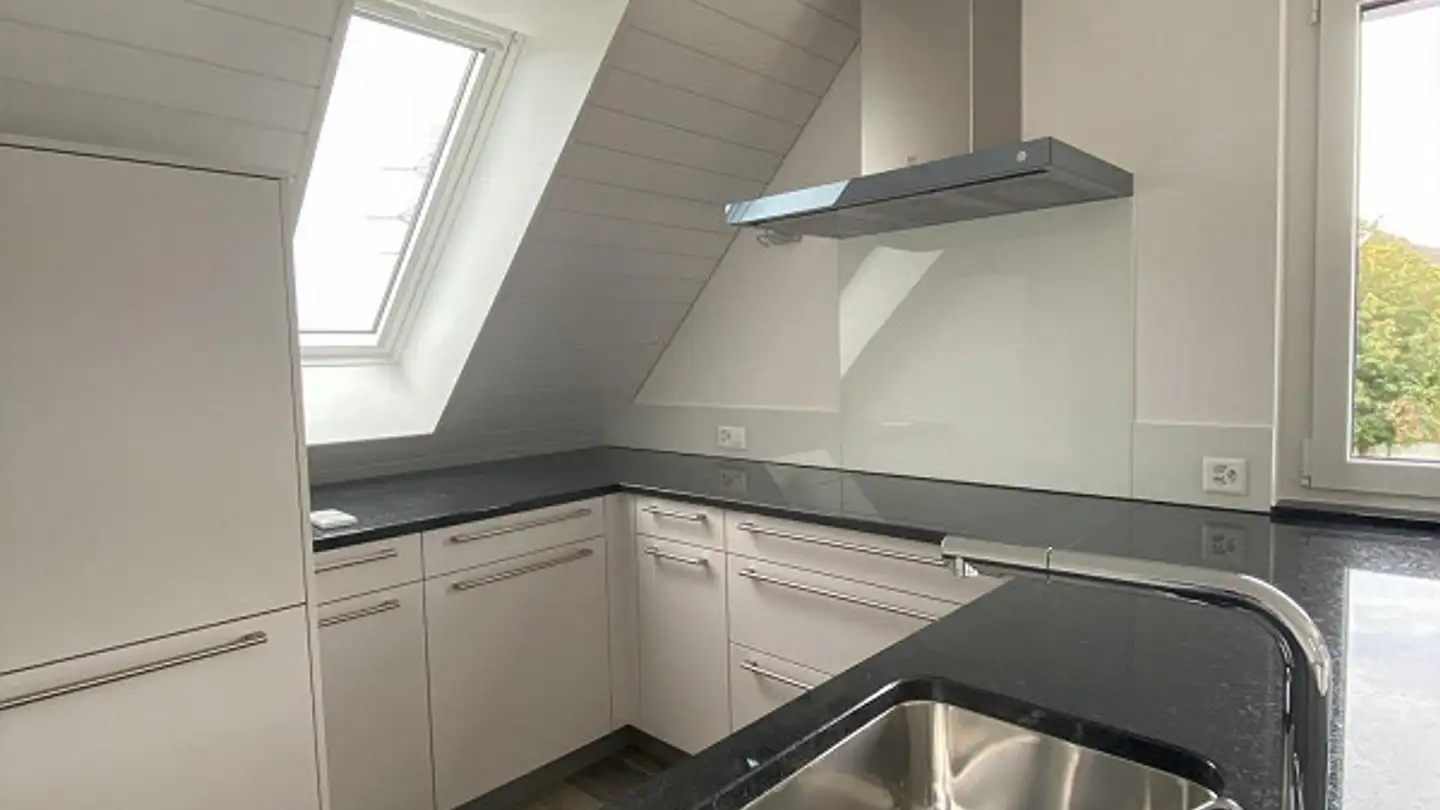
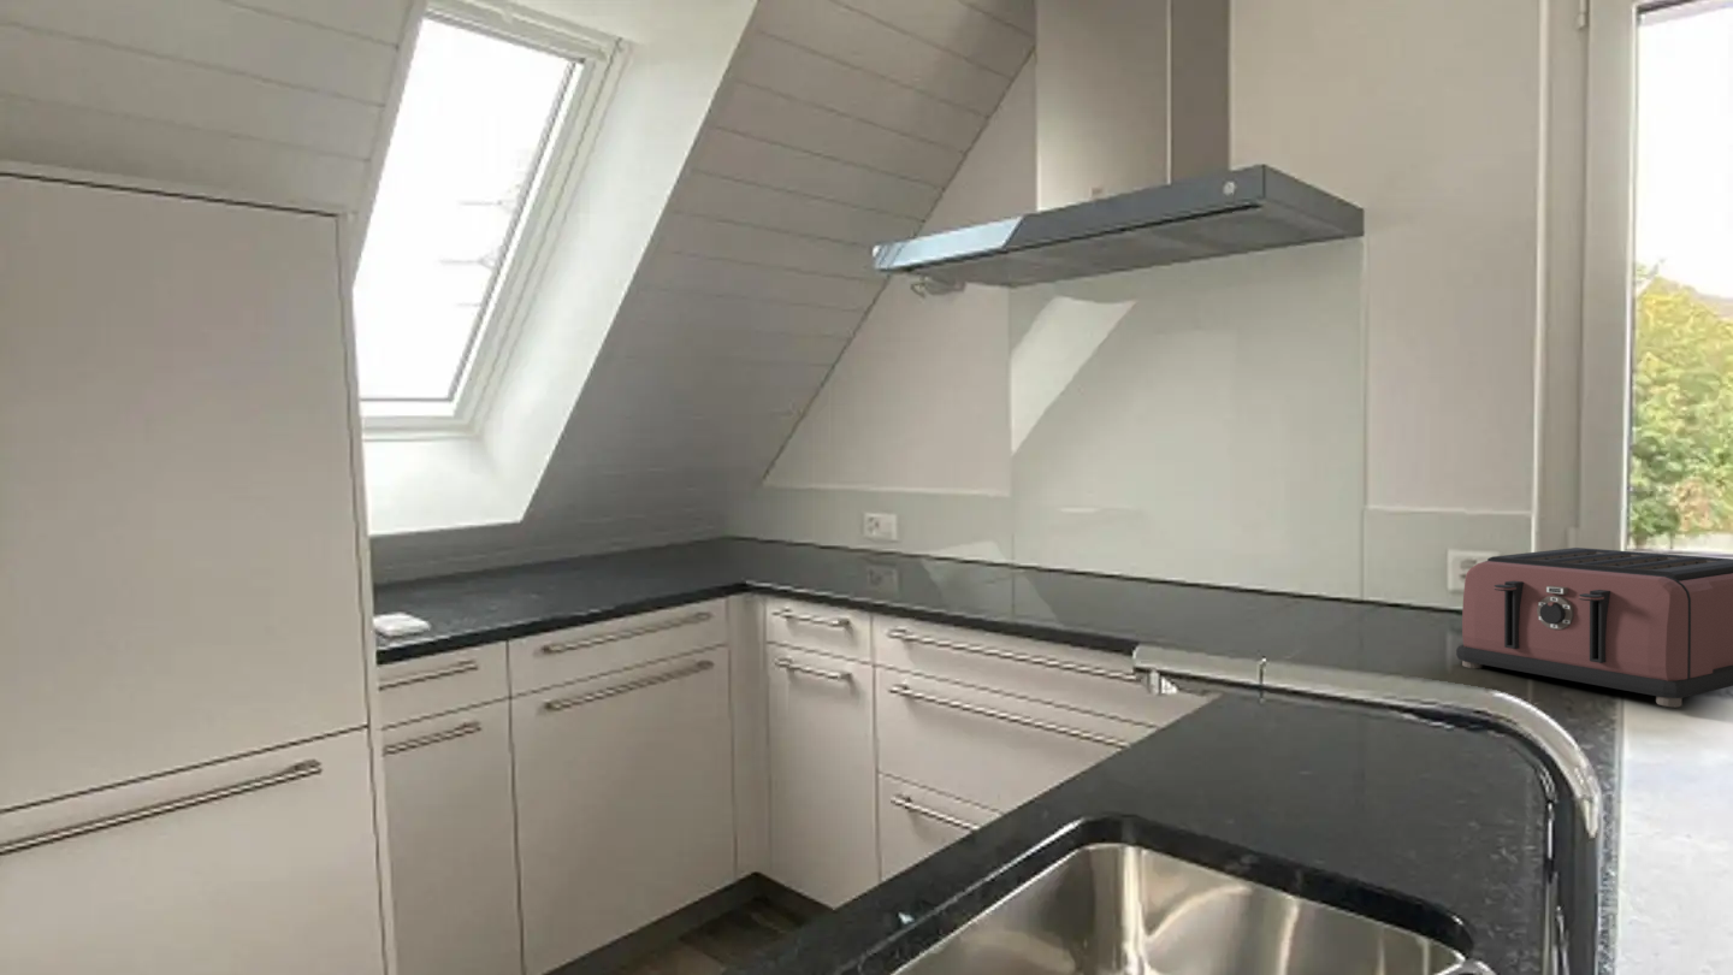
+ toaster [1455,546,1733,708]
